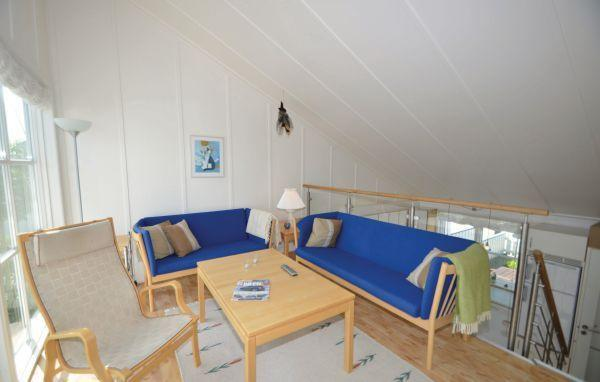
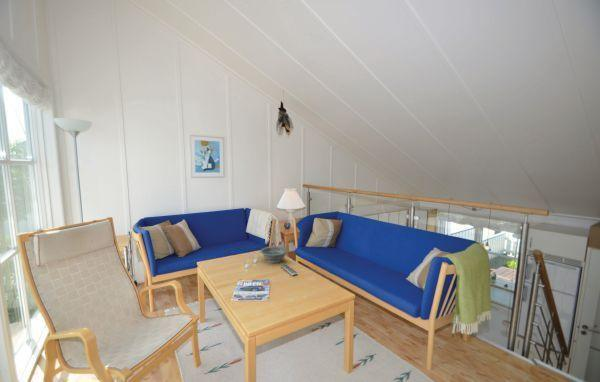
+ decorative bowl [259,245,290,264]
